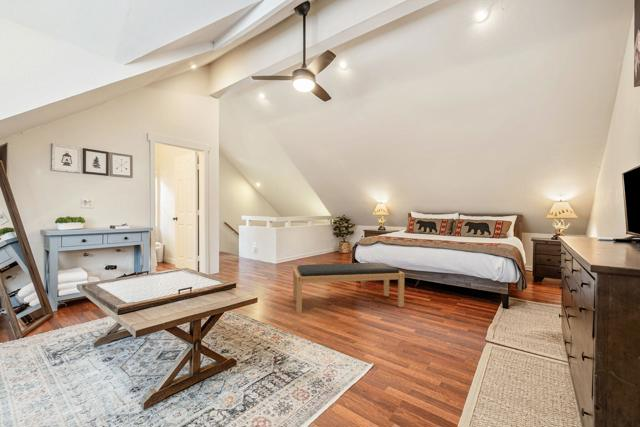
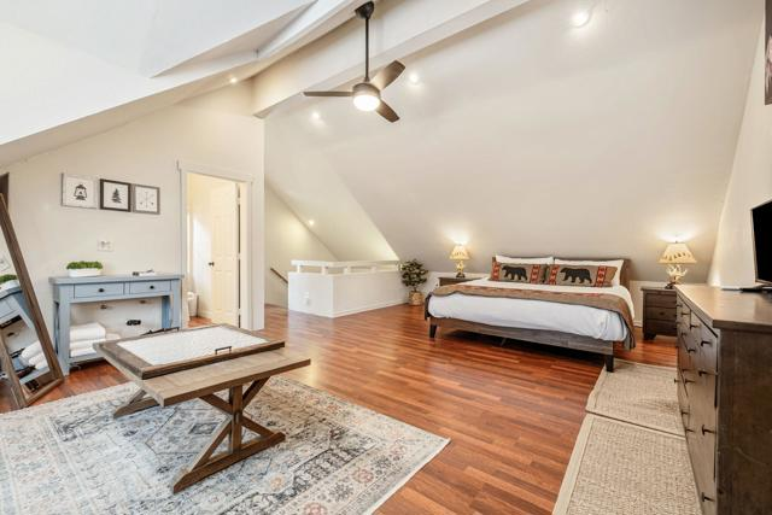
- bench [292,262,405,314]
